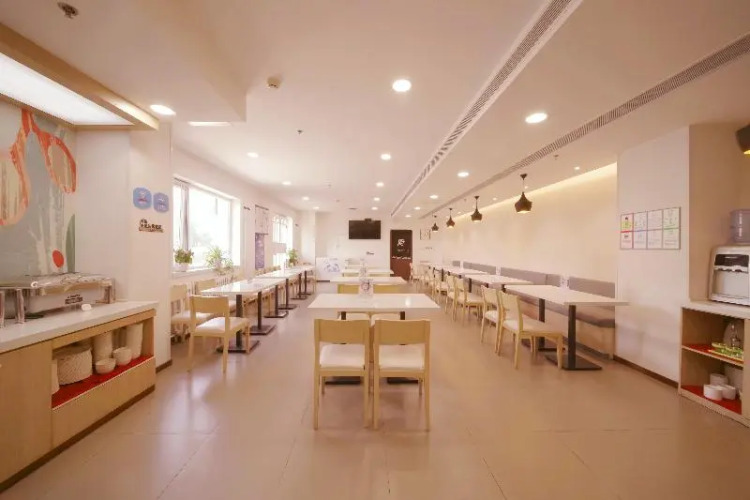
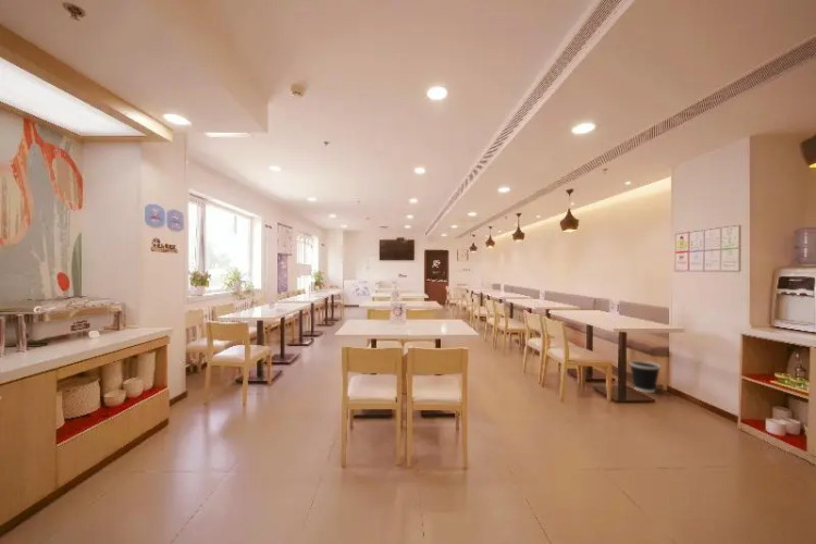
+ wastebasket [629,360,662,394]
